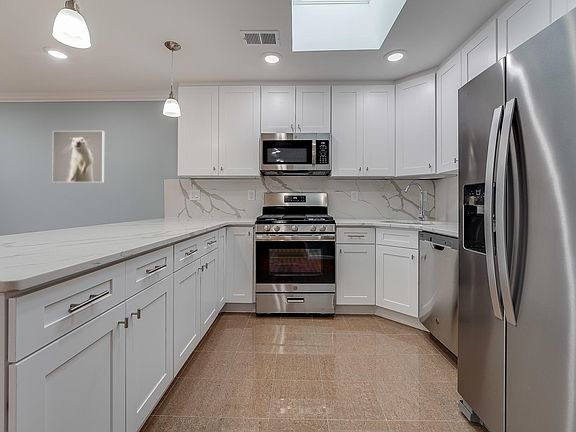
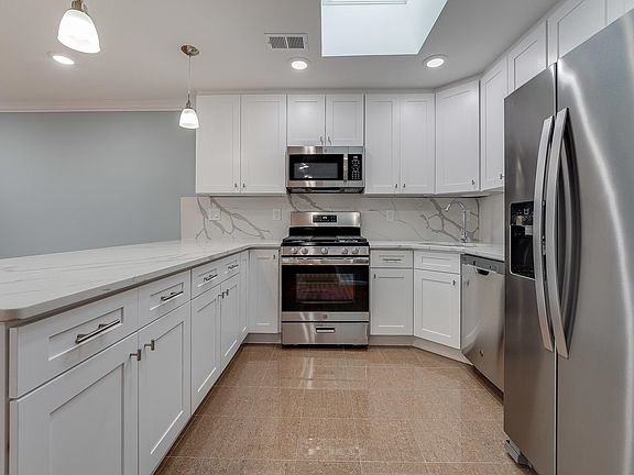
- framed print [51,130,105,184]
